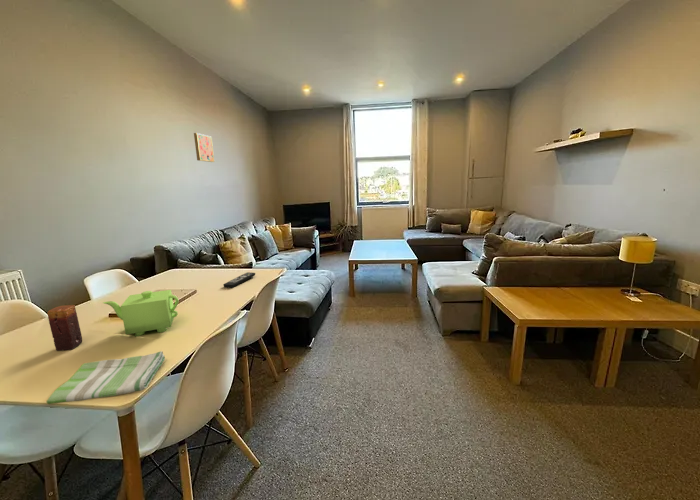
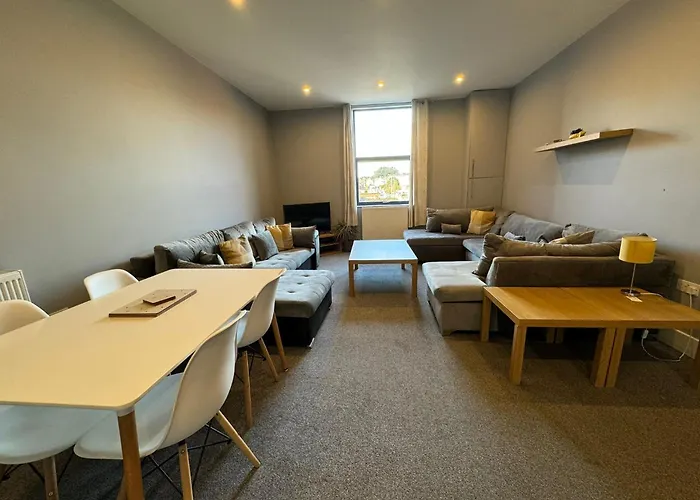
- candle [46,304,83,352]
- teapot [102,289,180,338]
- wall art [193,132,215,163]
- dish towel [45,350,166,405]
- remote control [222,271,256,289]
